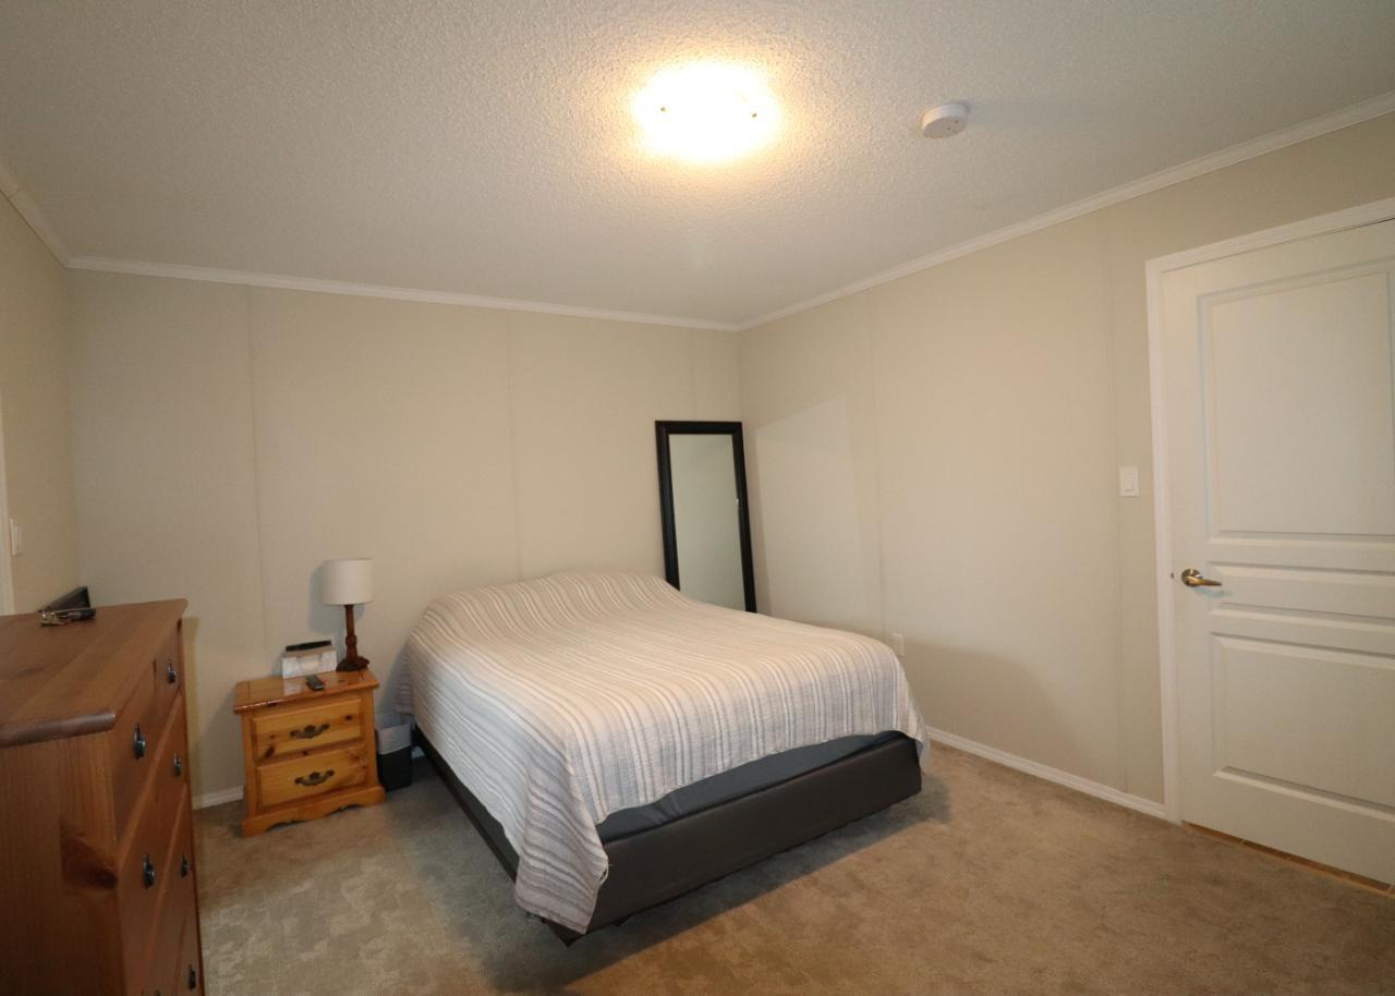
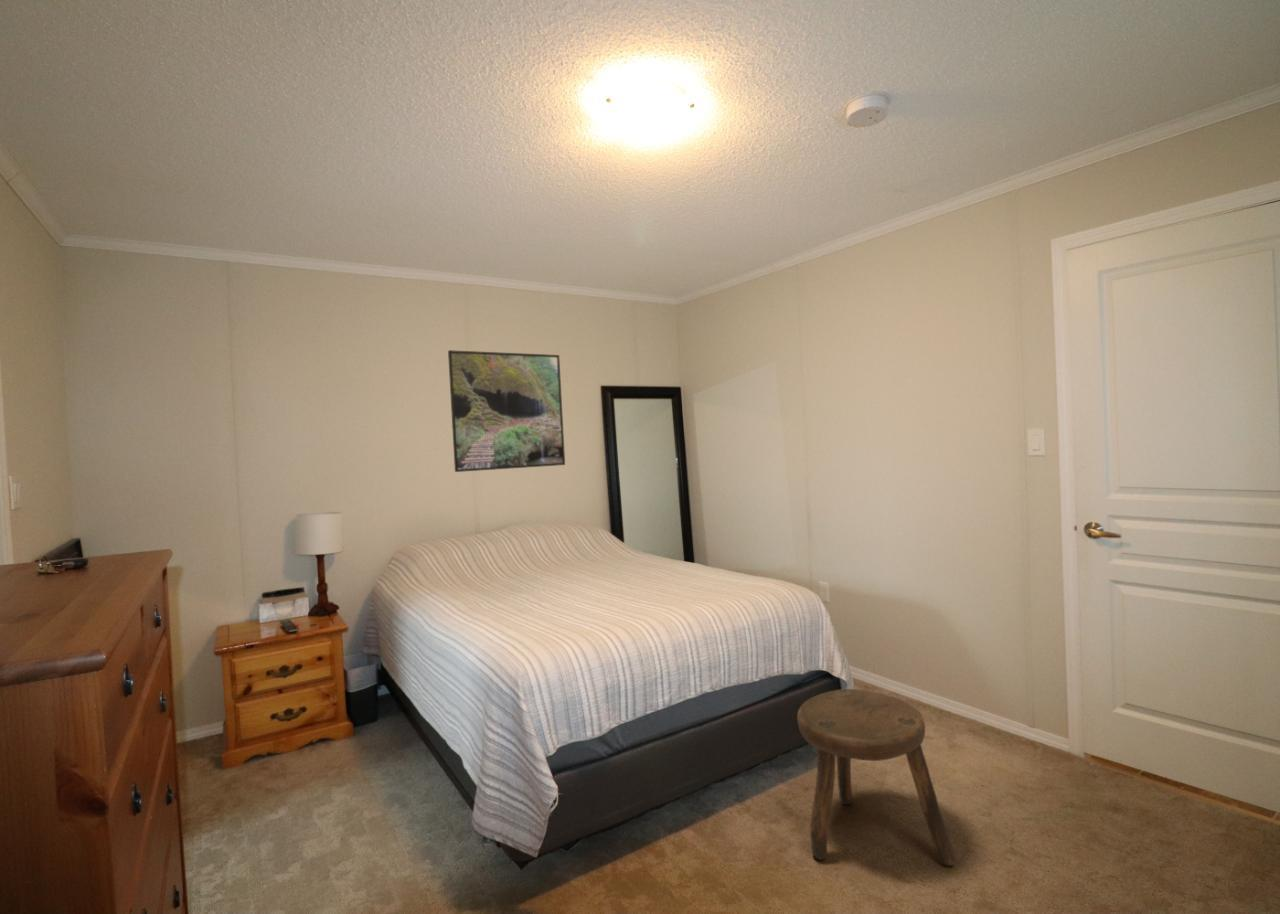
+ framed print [447,349,566,473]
+ stool [796,688,956,867]
